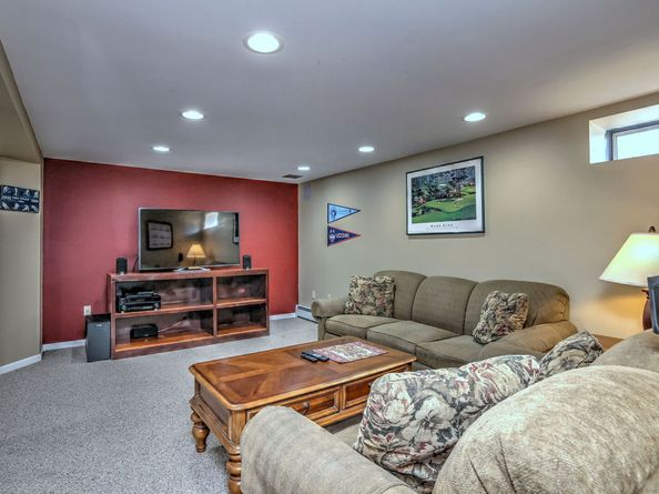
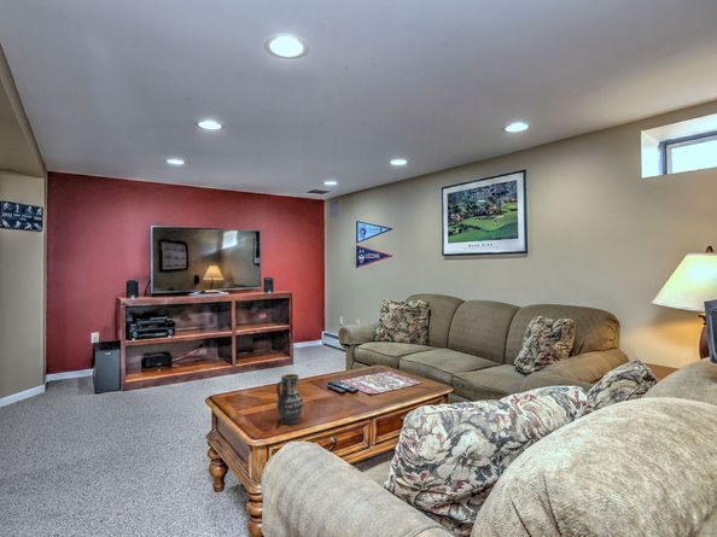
+ vase [275,373,305,426]
